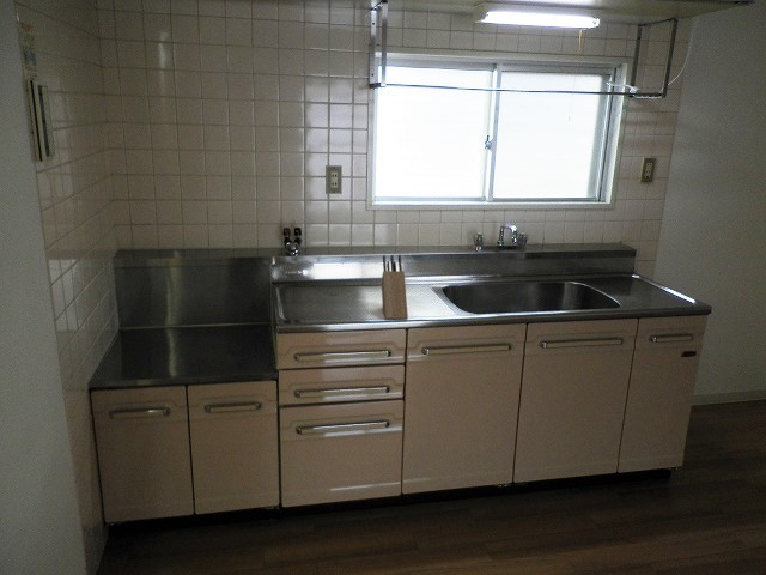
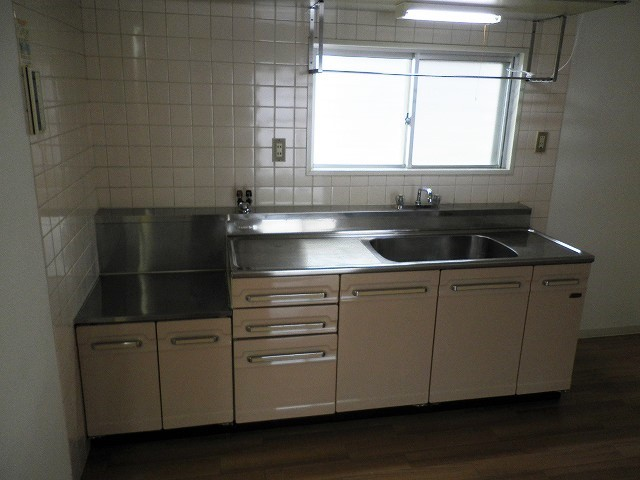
- knife block [381,254,409,321]
